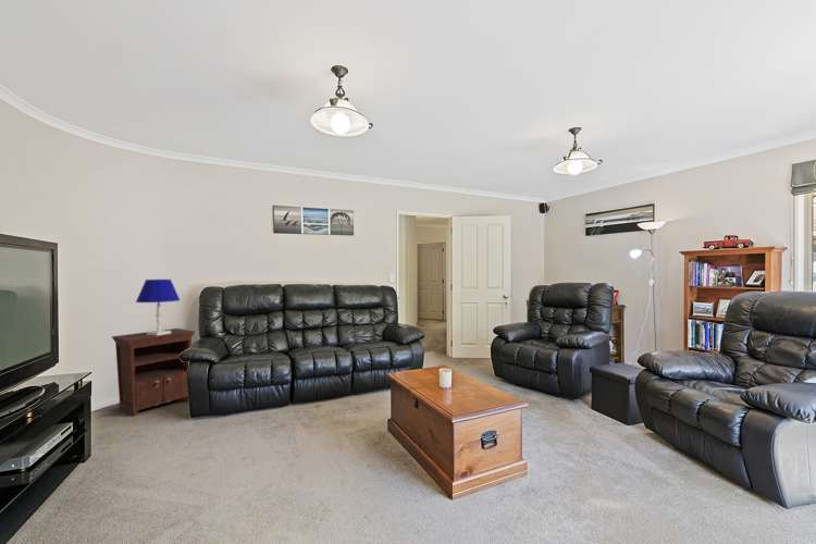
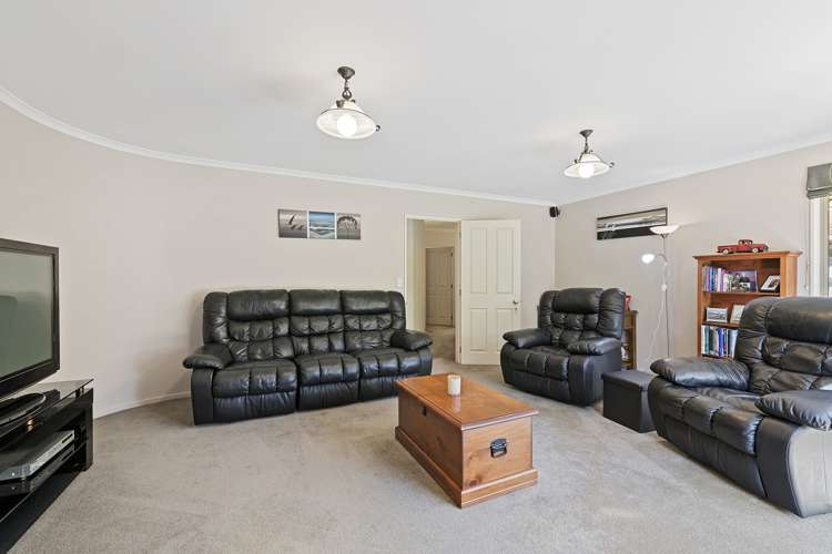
- table lamp [135,279,181,335]
- nightstand [110,327,196,417]
